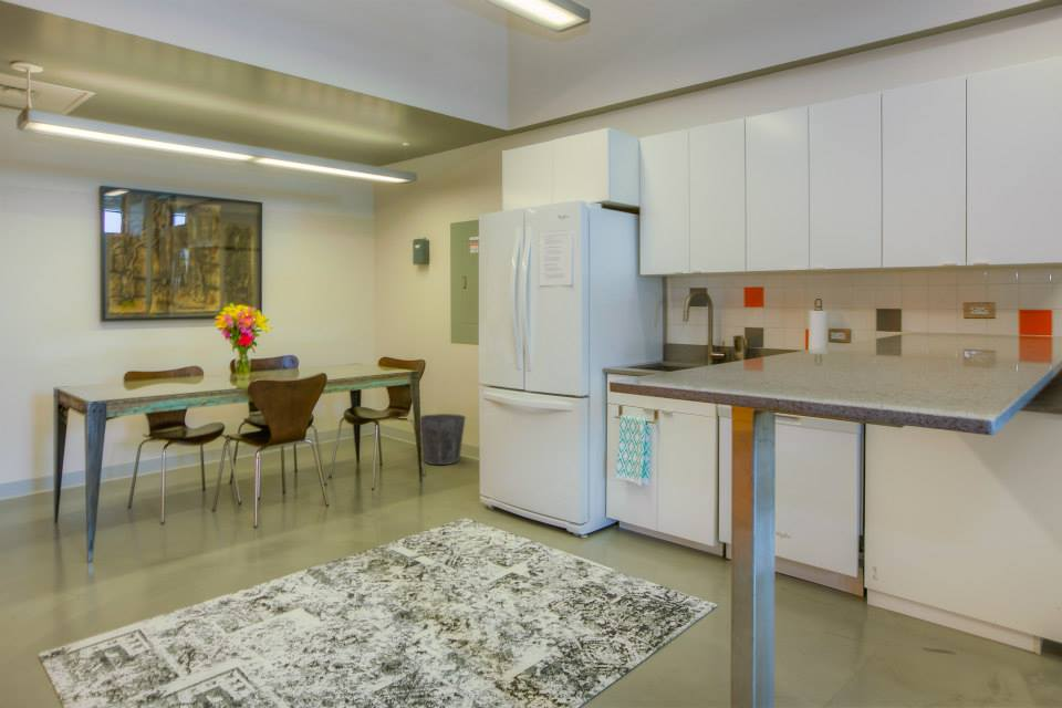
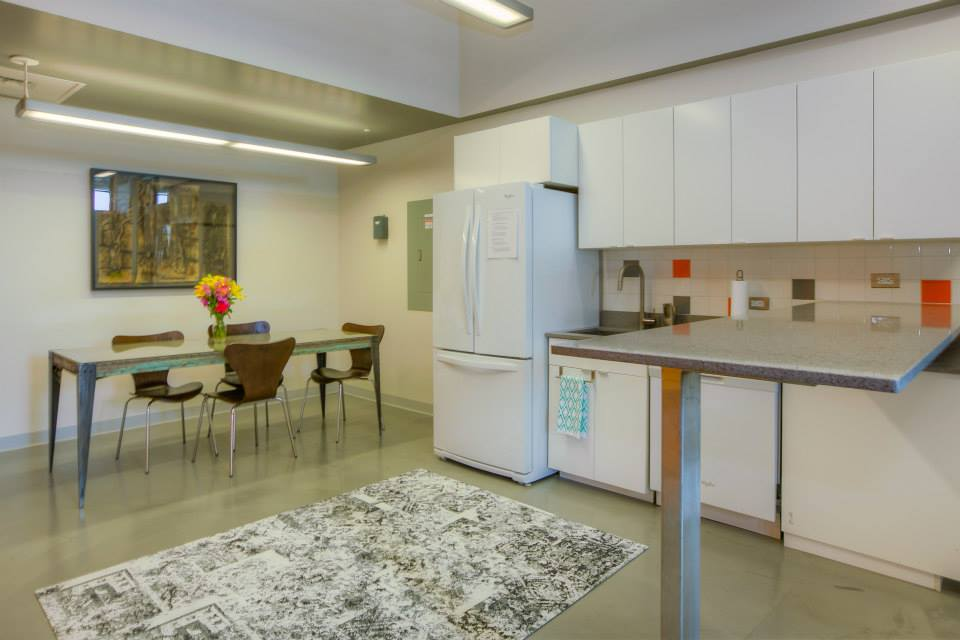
- waste bin [419,413,467,466]
